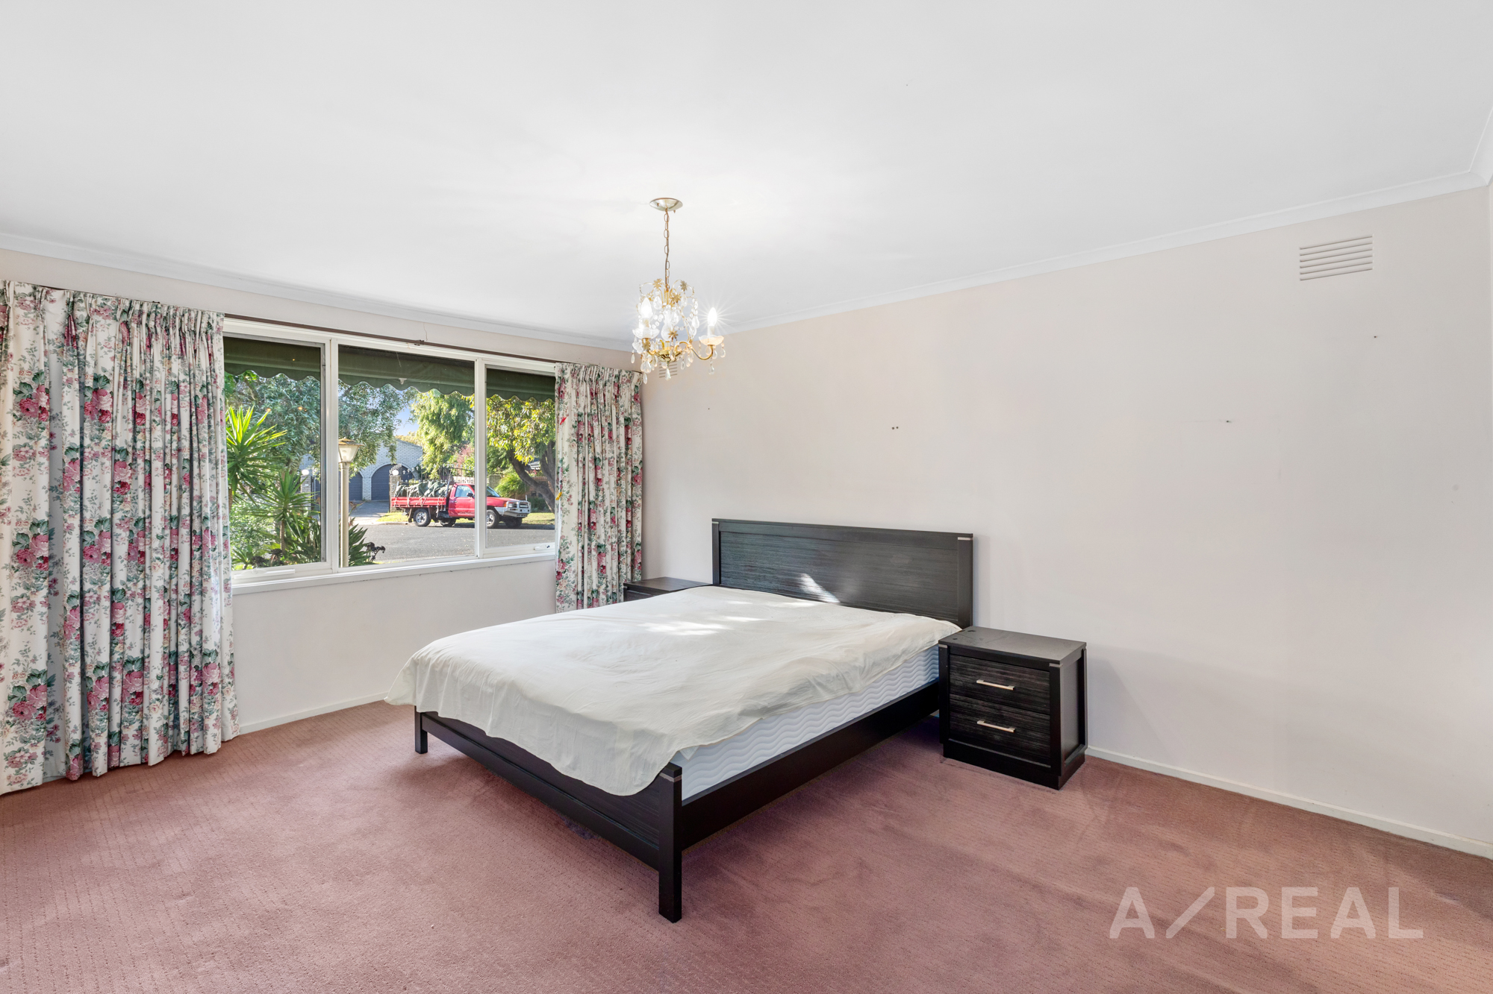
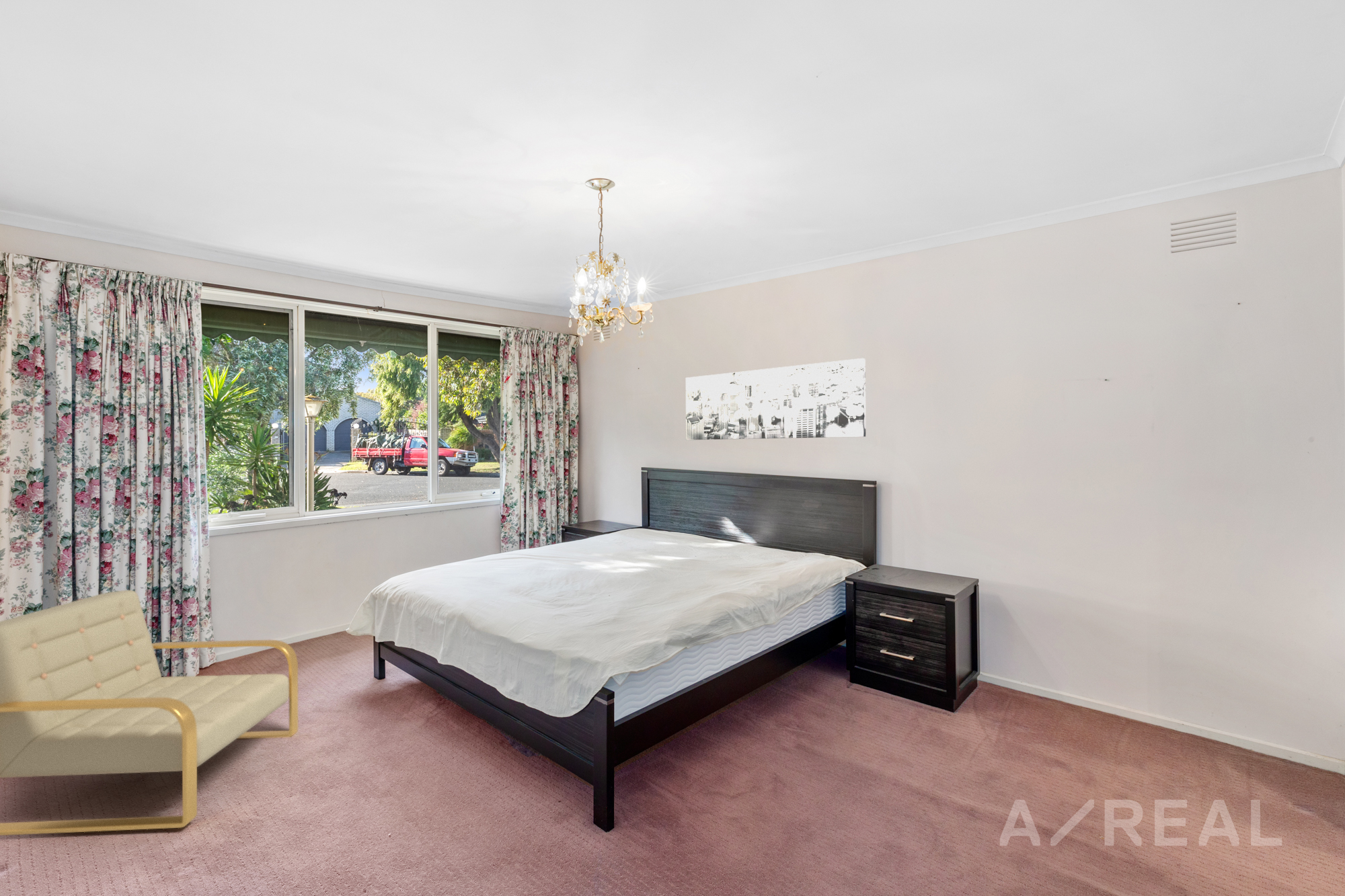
+ armchair [0,589,299,836]
+ wall art [685,358,866,440]
